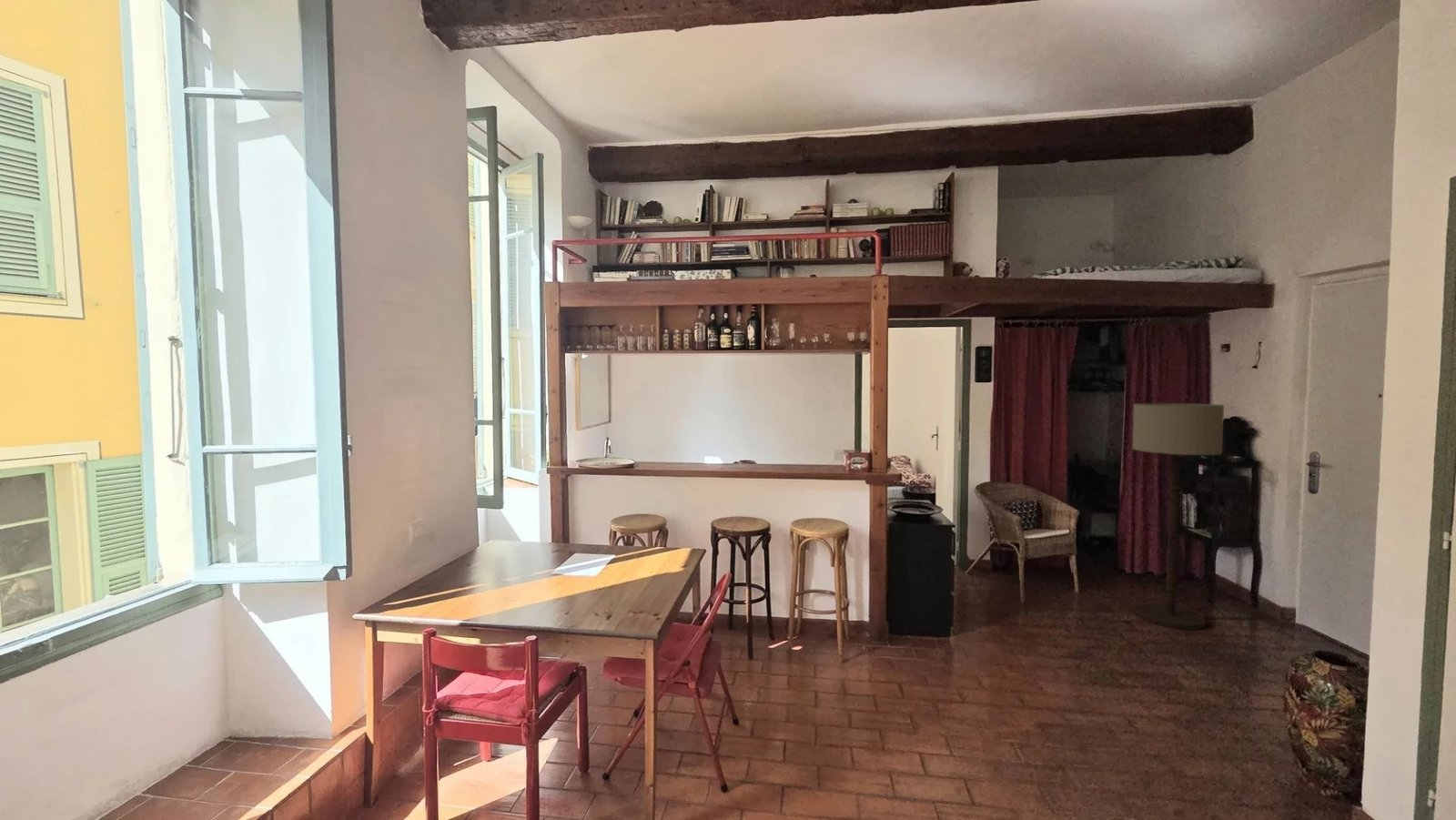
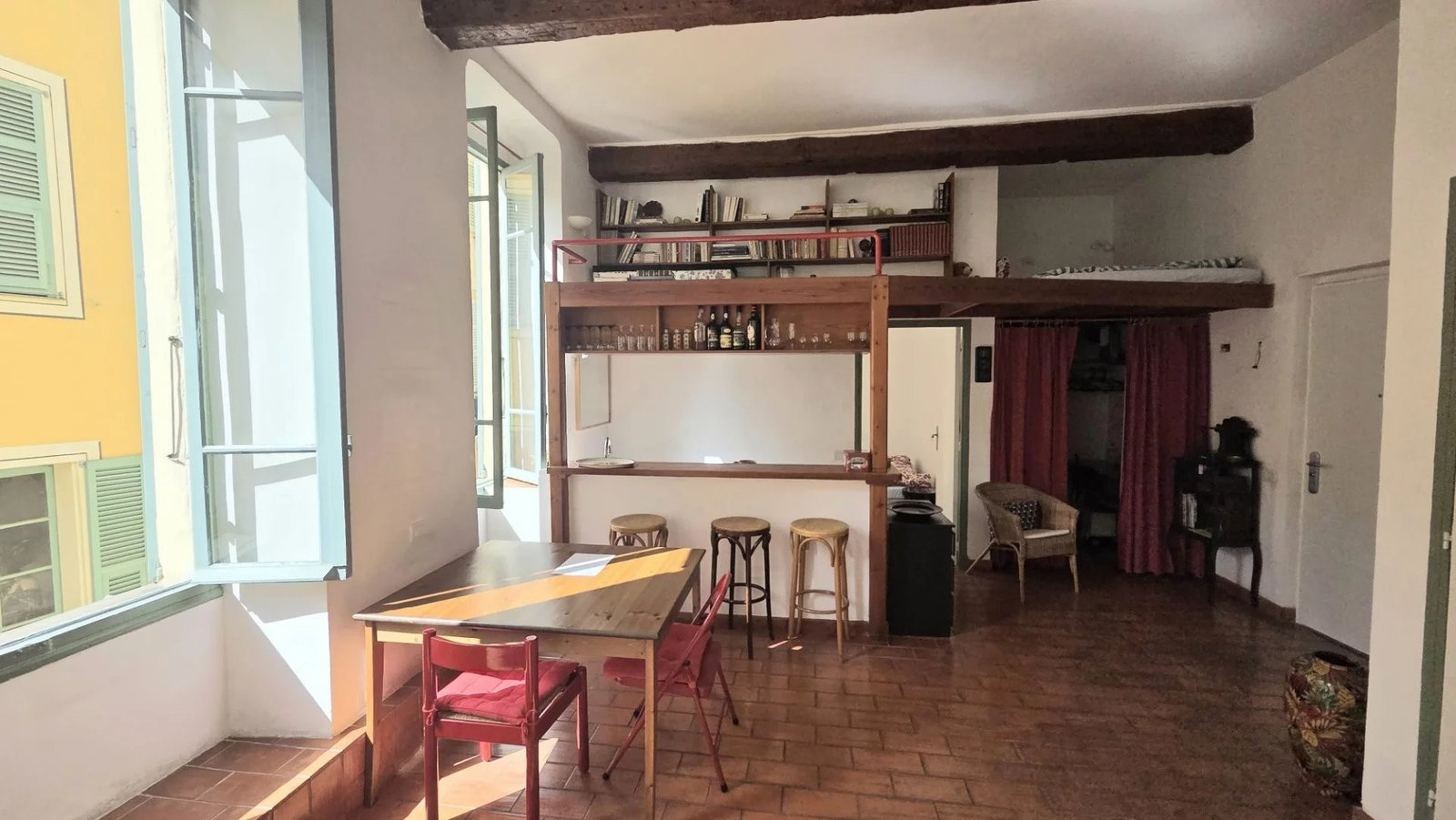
- floor lamp [1131,402,1225,631]
